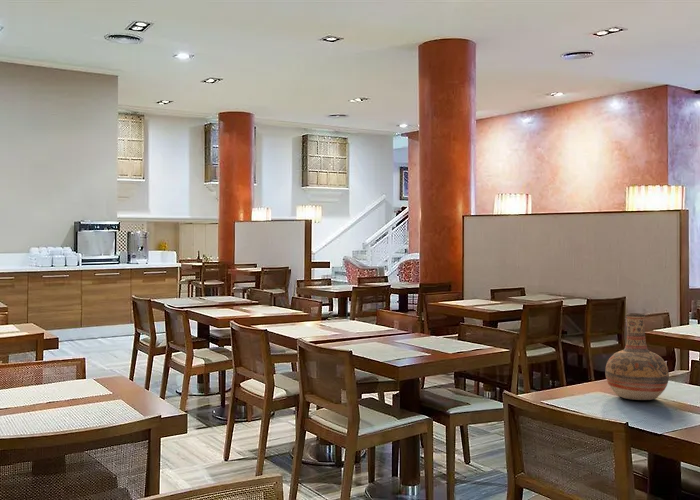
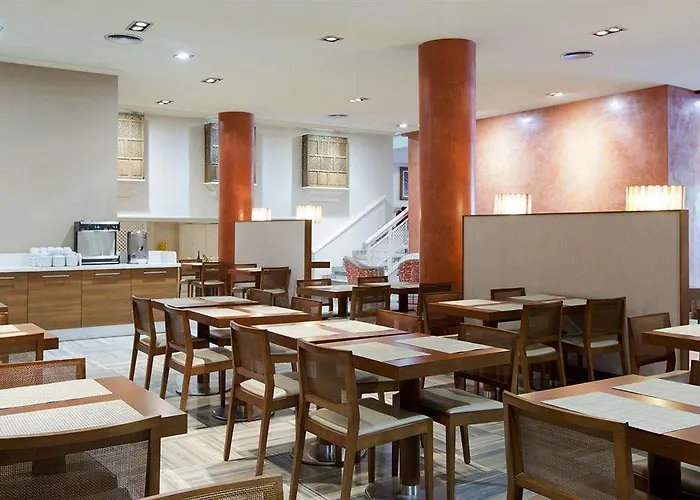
- vase [604,312,670,401]
